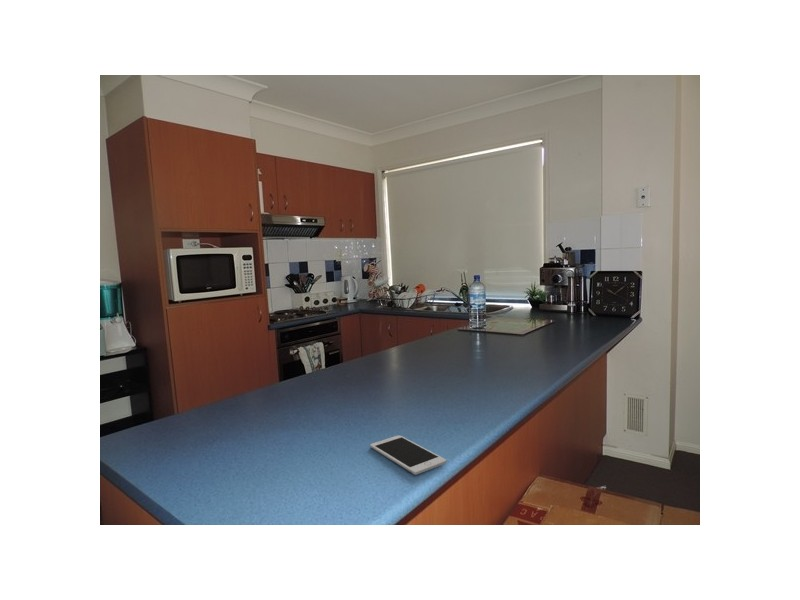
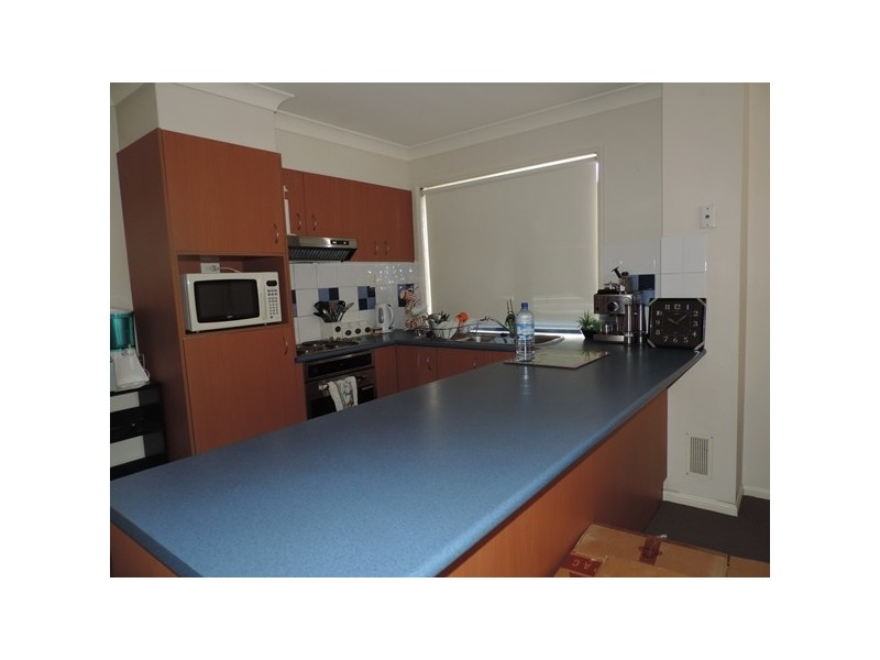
- cell phone [369,435,447,476]
